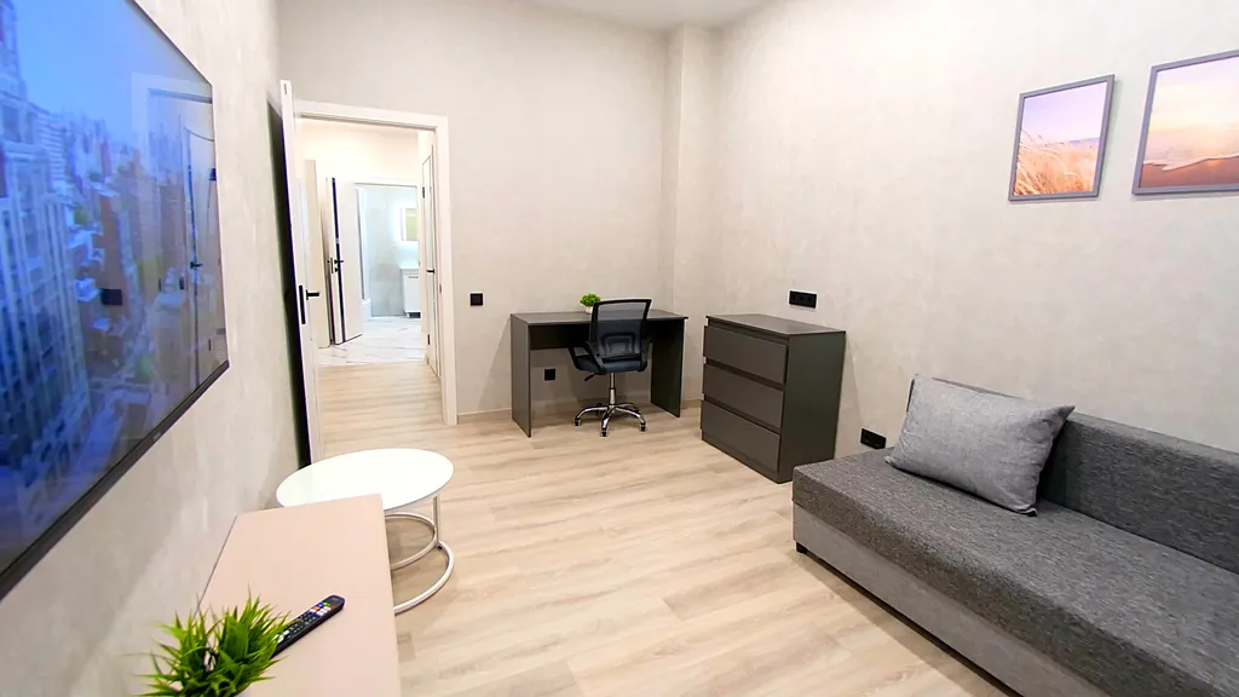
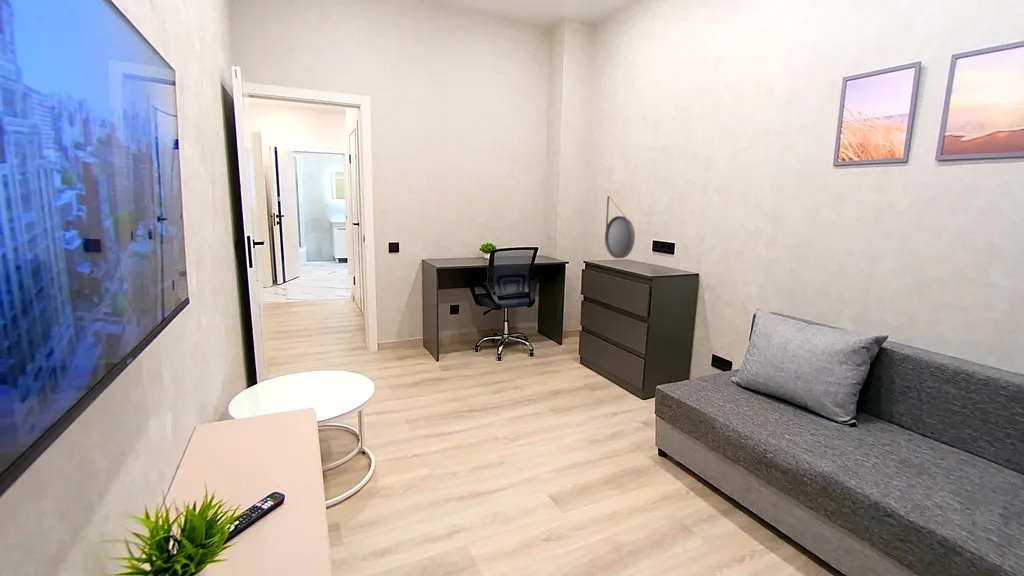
+ home mirror [604,195,636,259]
